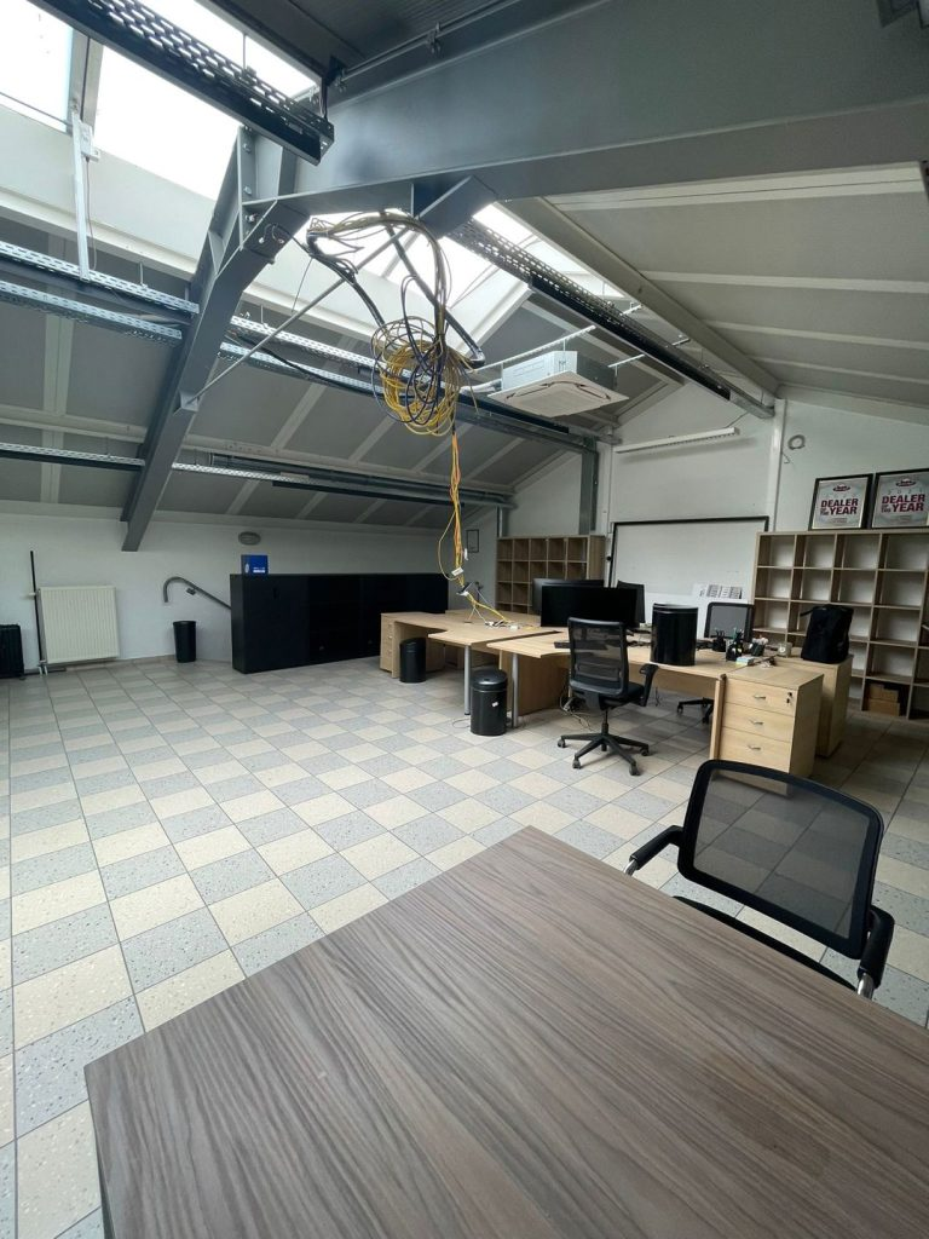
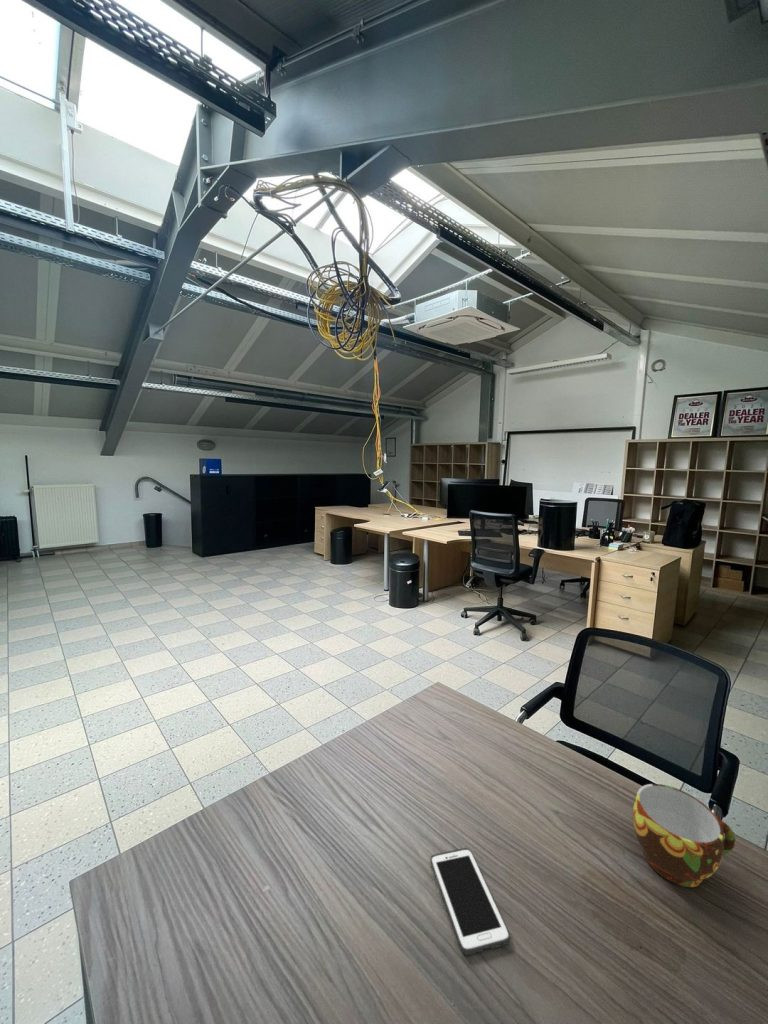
+ cup [632,783,736,888]
+ cell phone [430,847,511,956]
